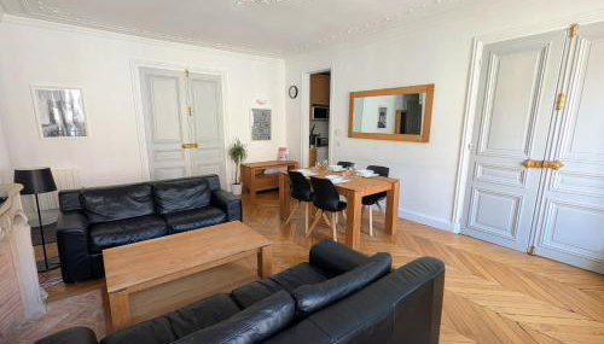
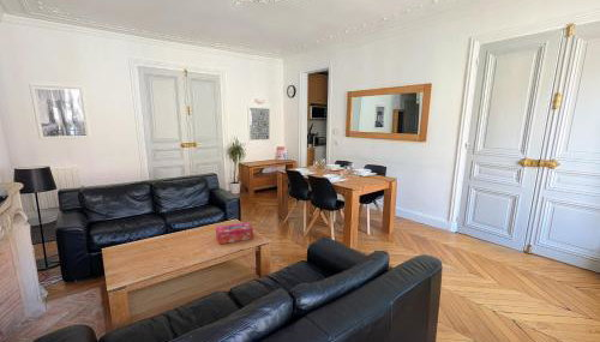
+ tissue box [215,221,254,245]
